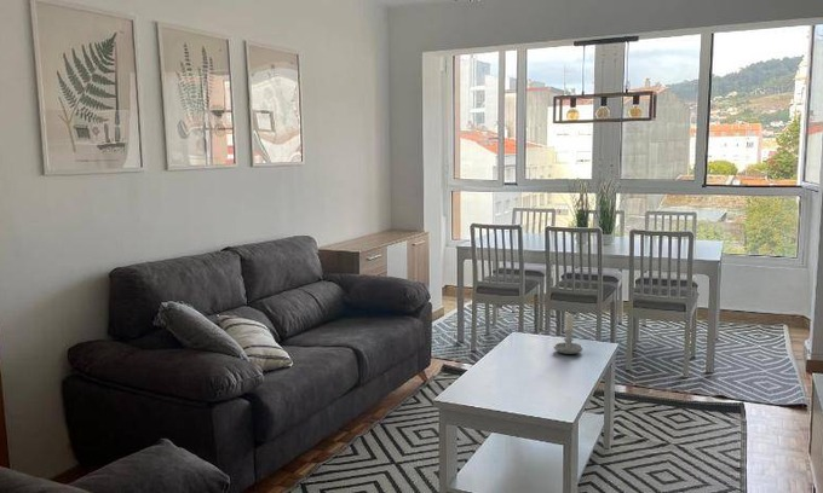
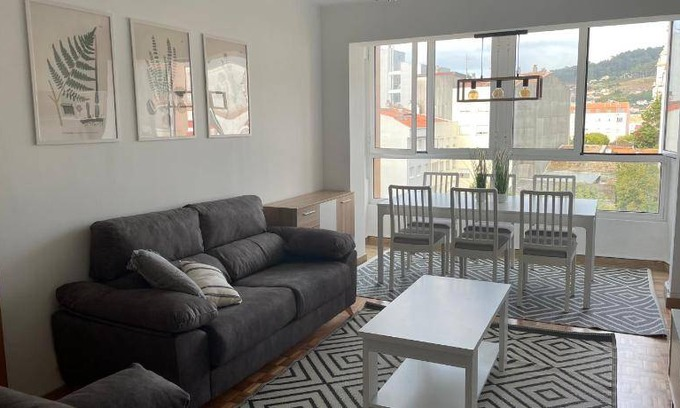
- candle [553,313,585,355]
